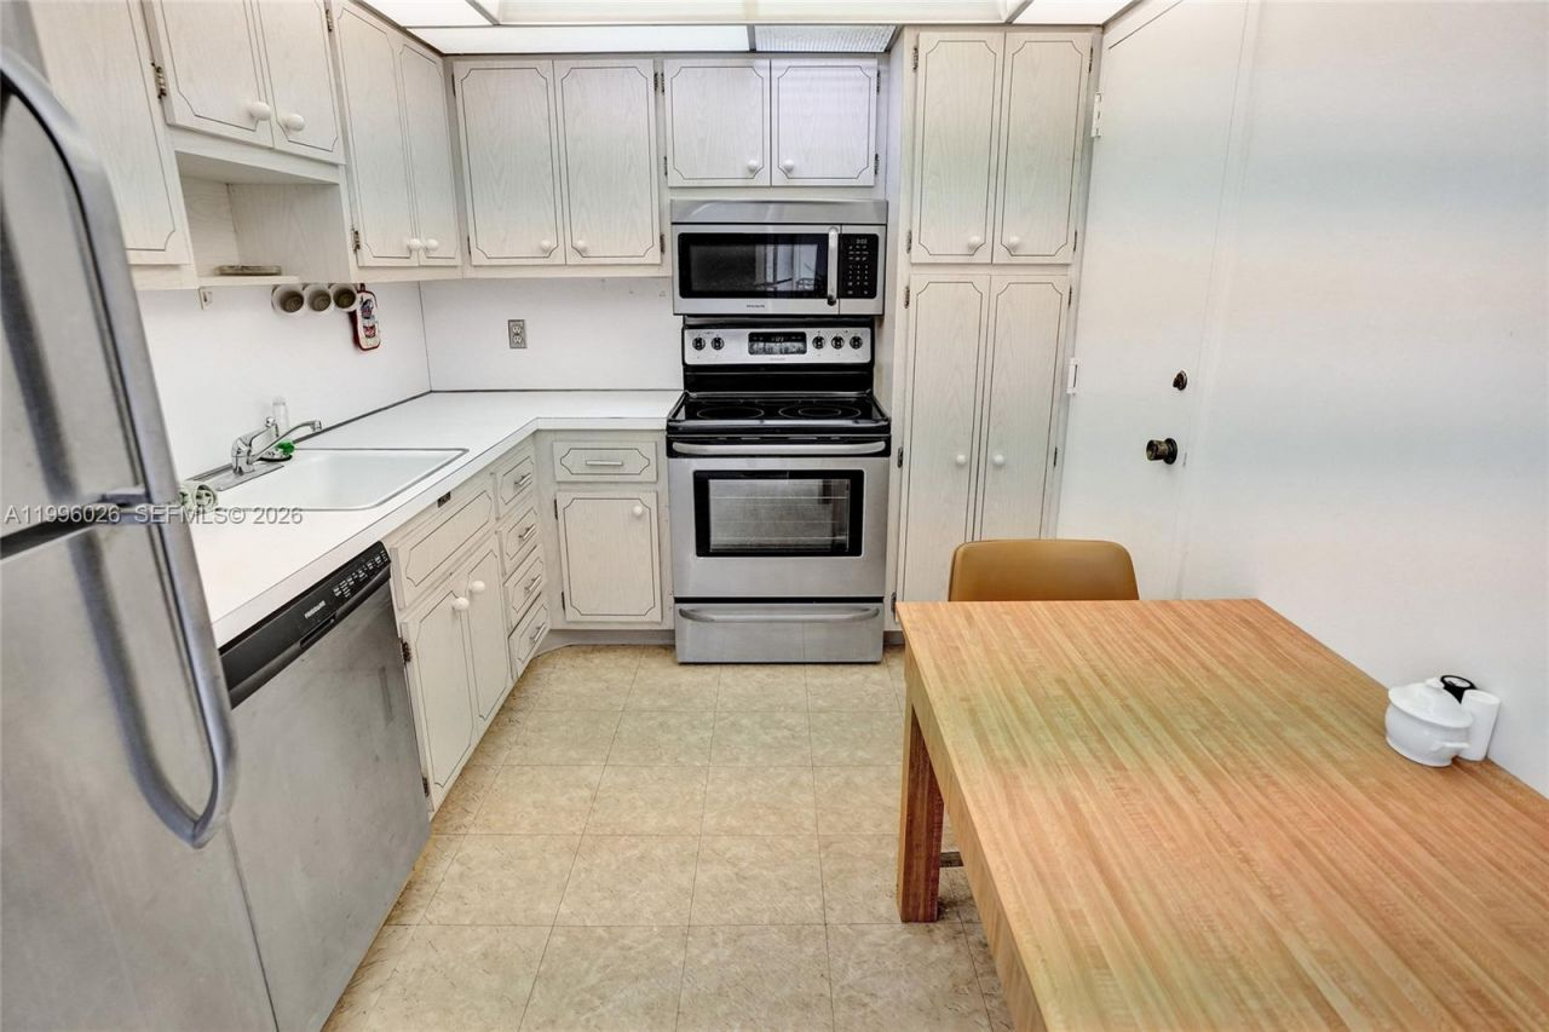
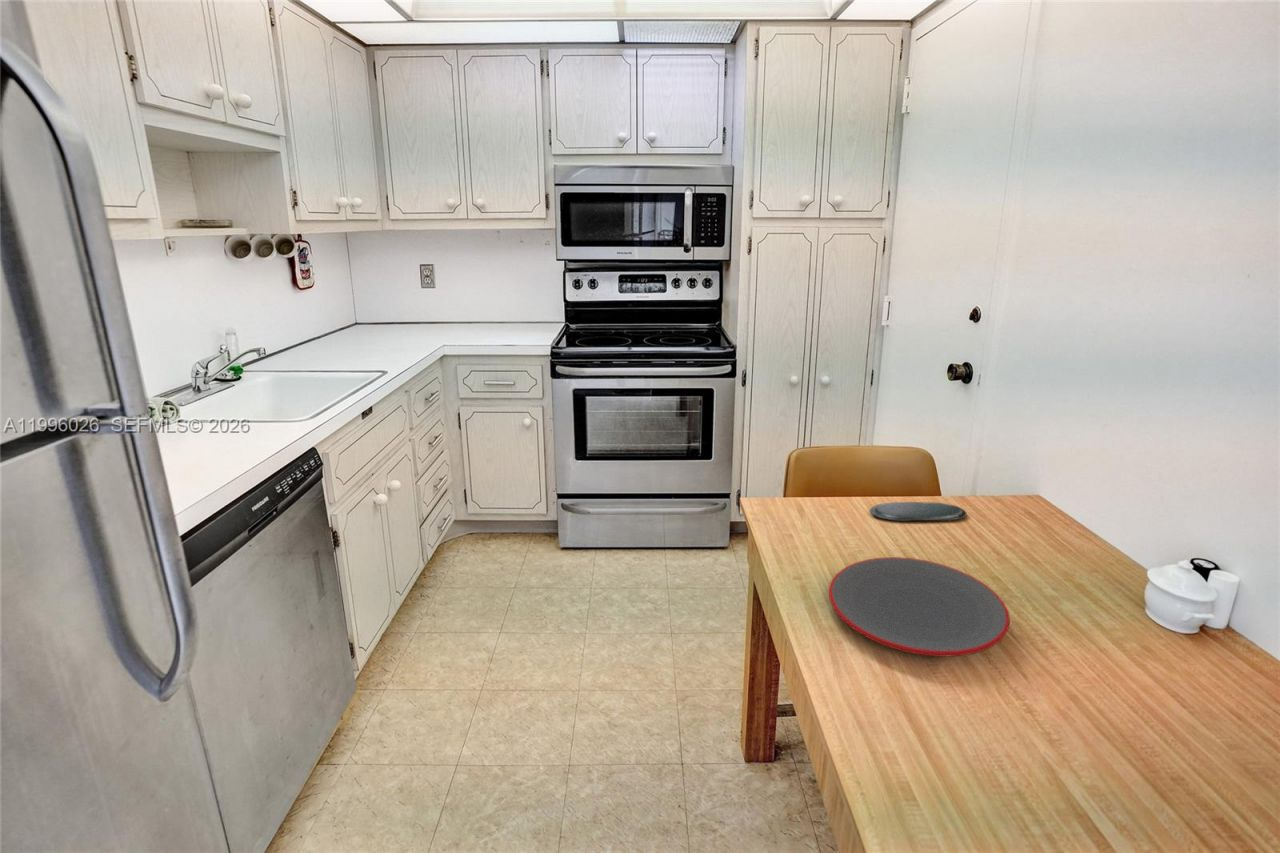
+ plate [828,556,1011,658]
+ oval tray [869,501,968,522]
